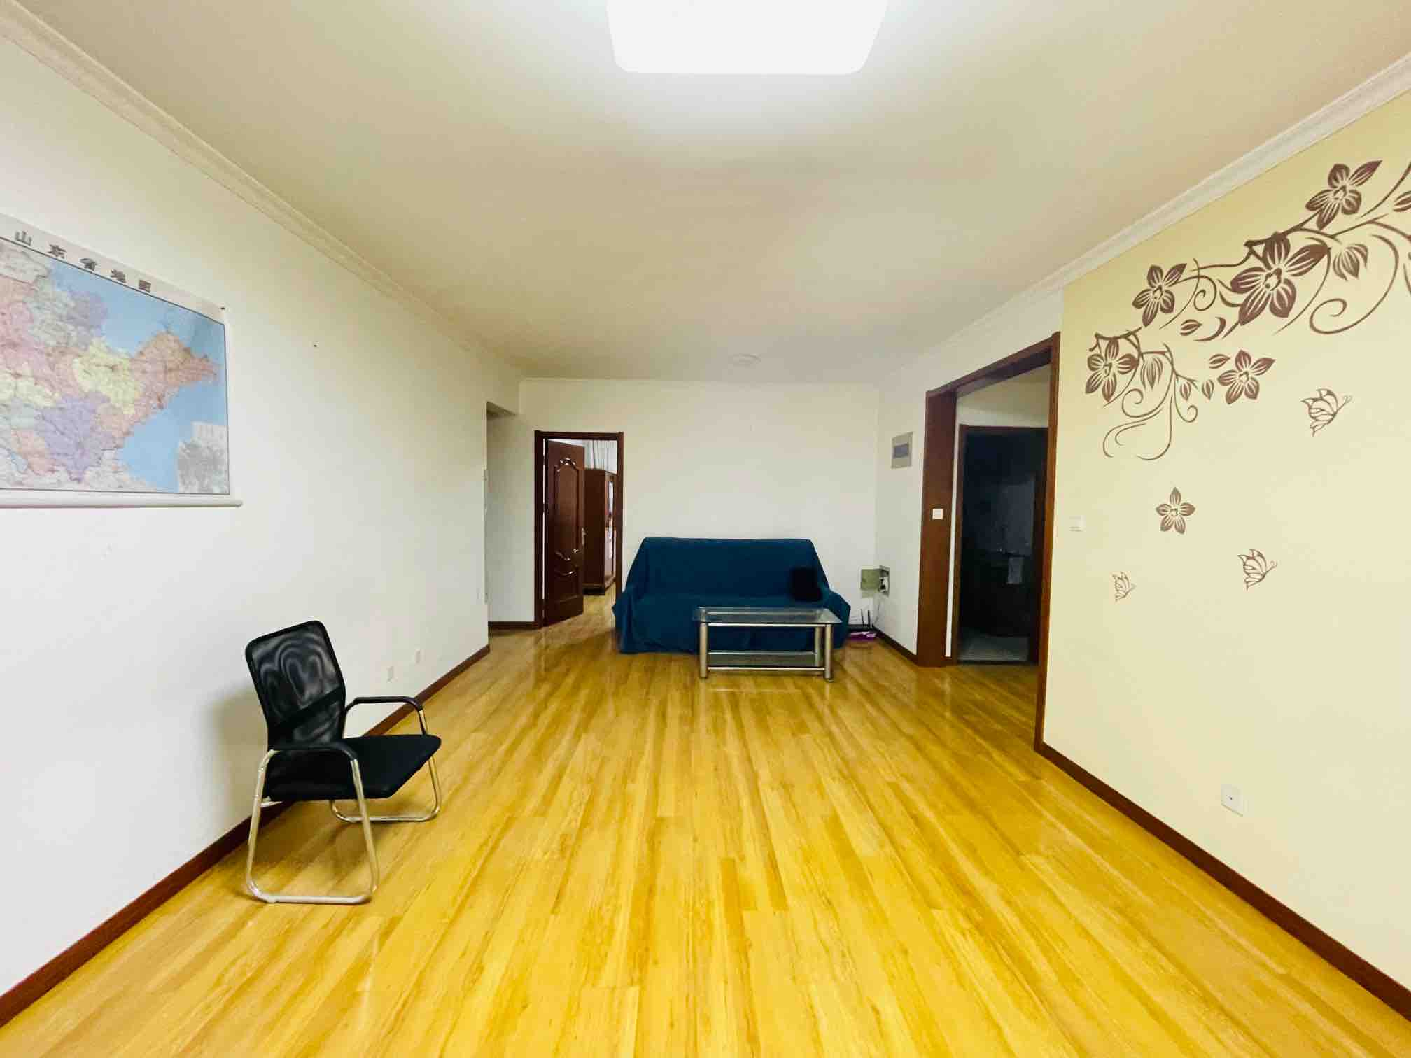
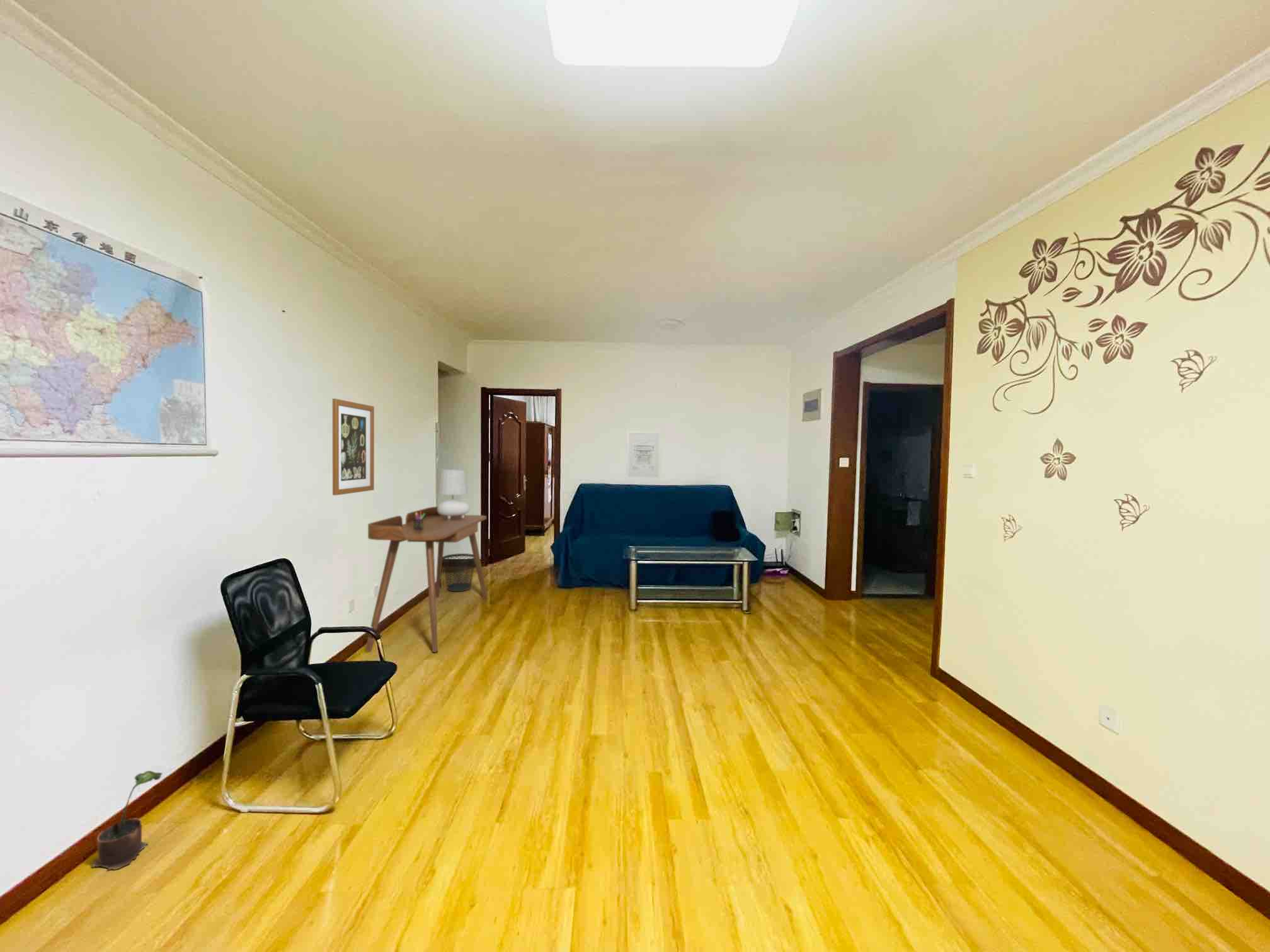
+ pen holder [414,511,425,530]
+ wall art [625,430,663,481]
+ wall art [332,398,375,496]
+ table lamp [437,469,471,519]
+ potted plant [91,770,163,871]
+ desk [365,506,488,653]
+ wastebasket [442,553,475,592]
